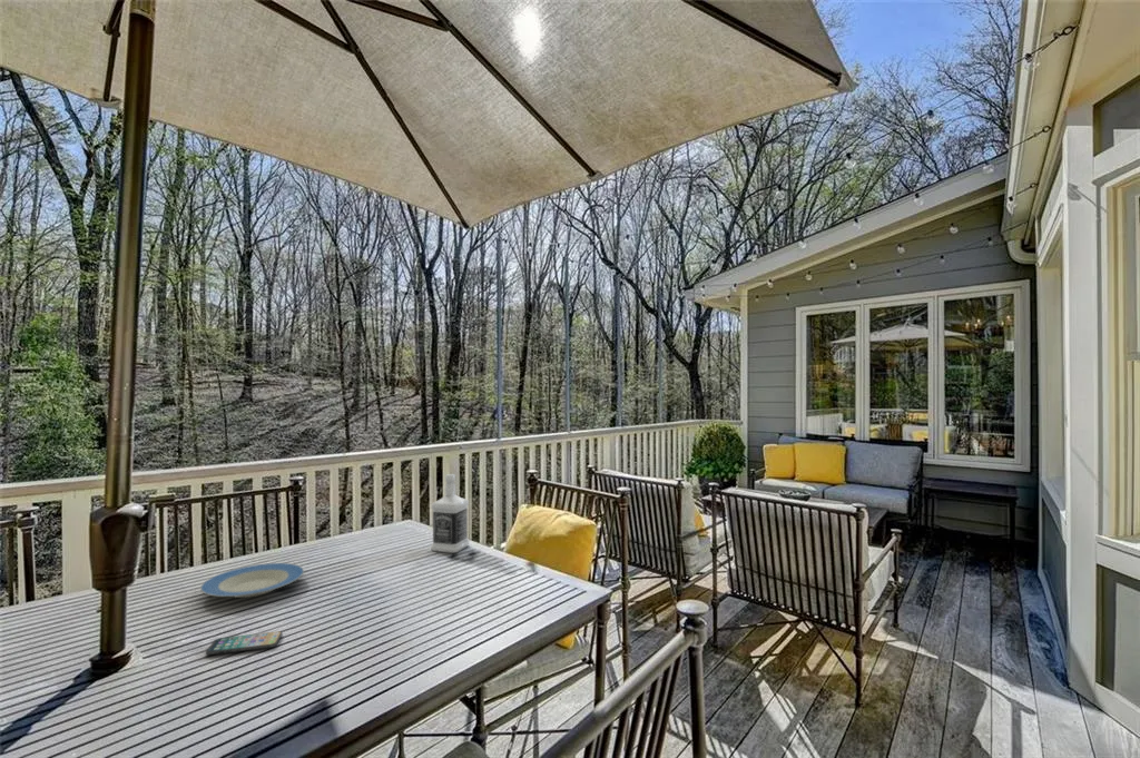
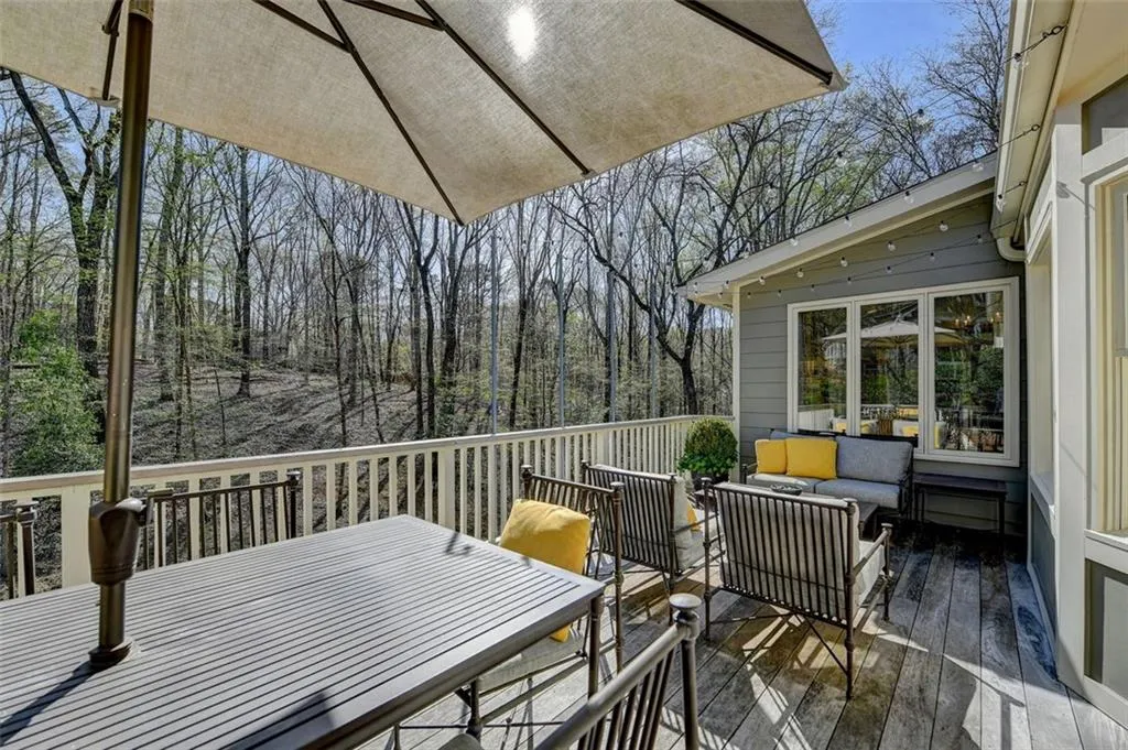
- plate [199,562,305,599]
- bottle [430,473,470,554]
- smartphone [205,630,284,656]
